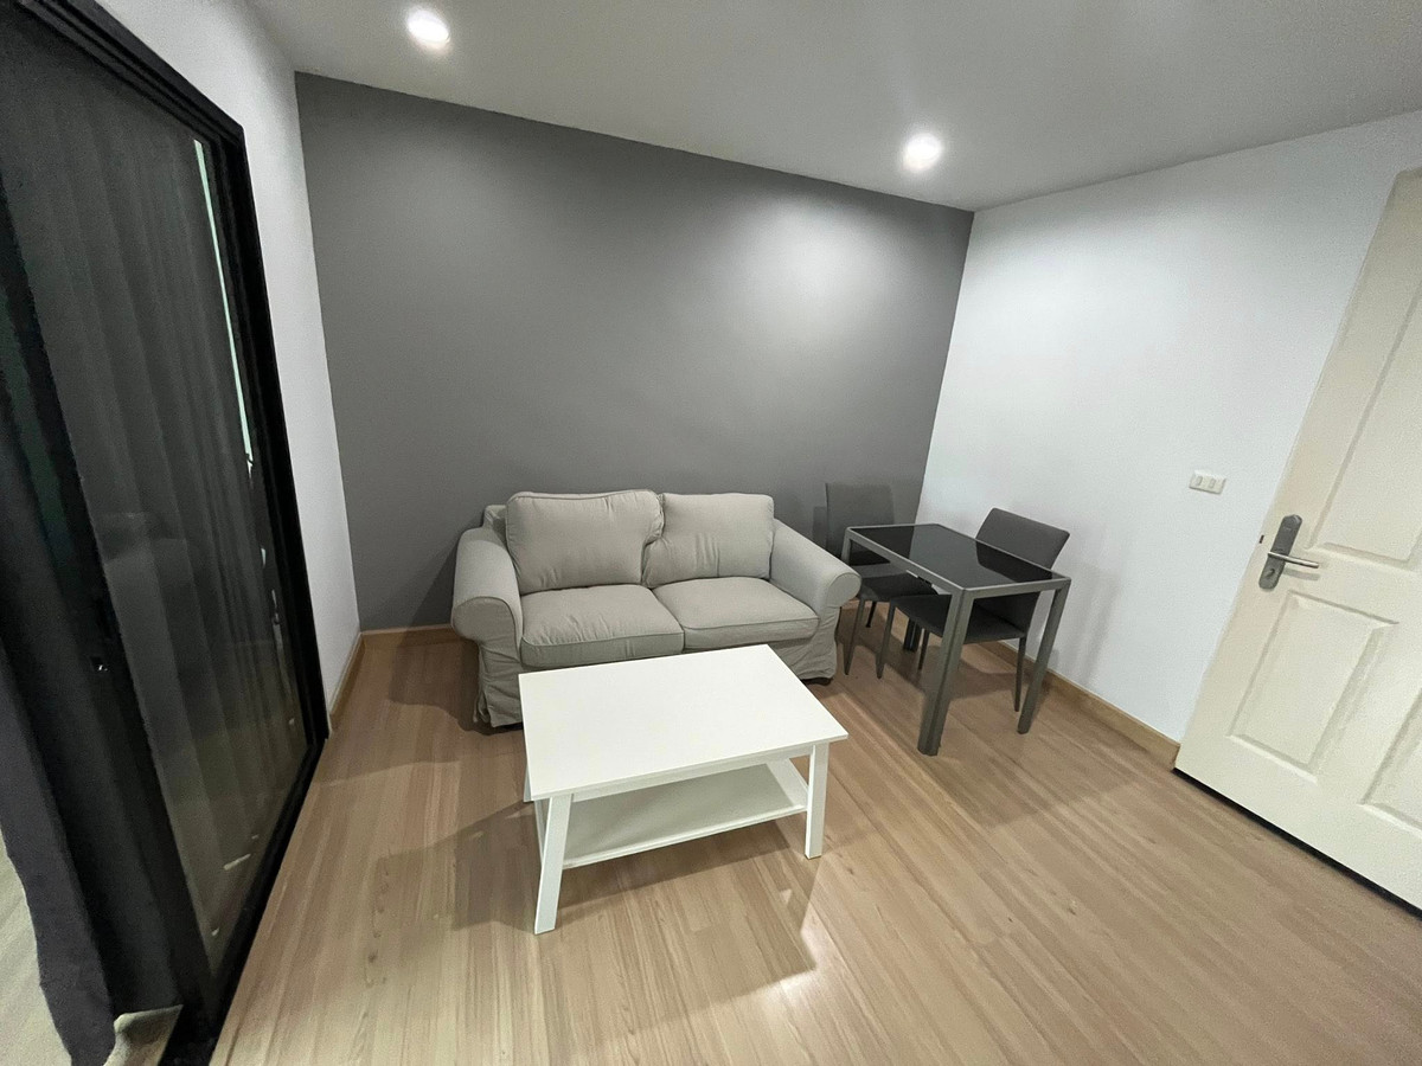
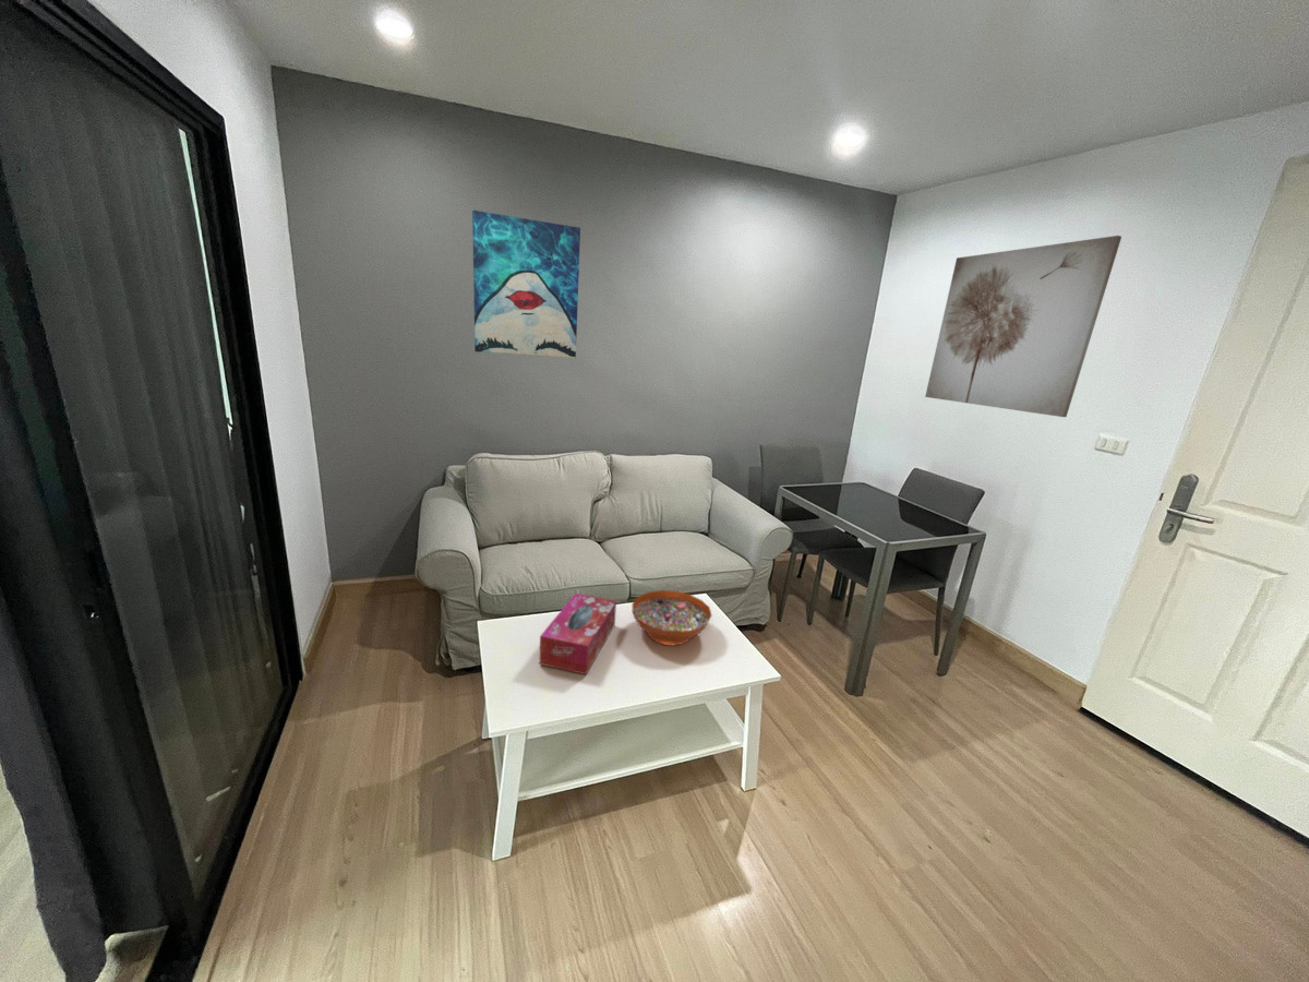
+ wall art [471,208,581,360]
+ tissue box [539,592,617,675]
+ wall art [924,235,1122,418]
+ decorative bowl [632,589,712,647]
